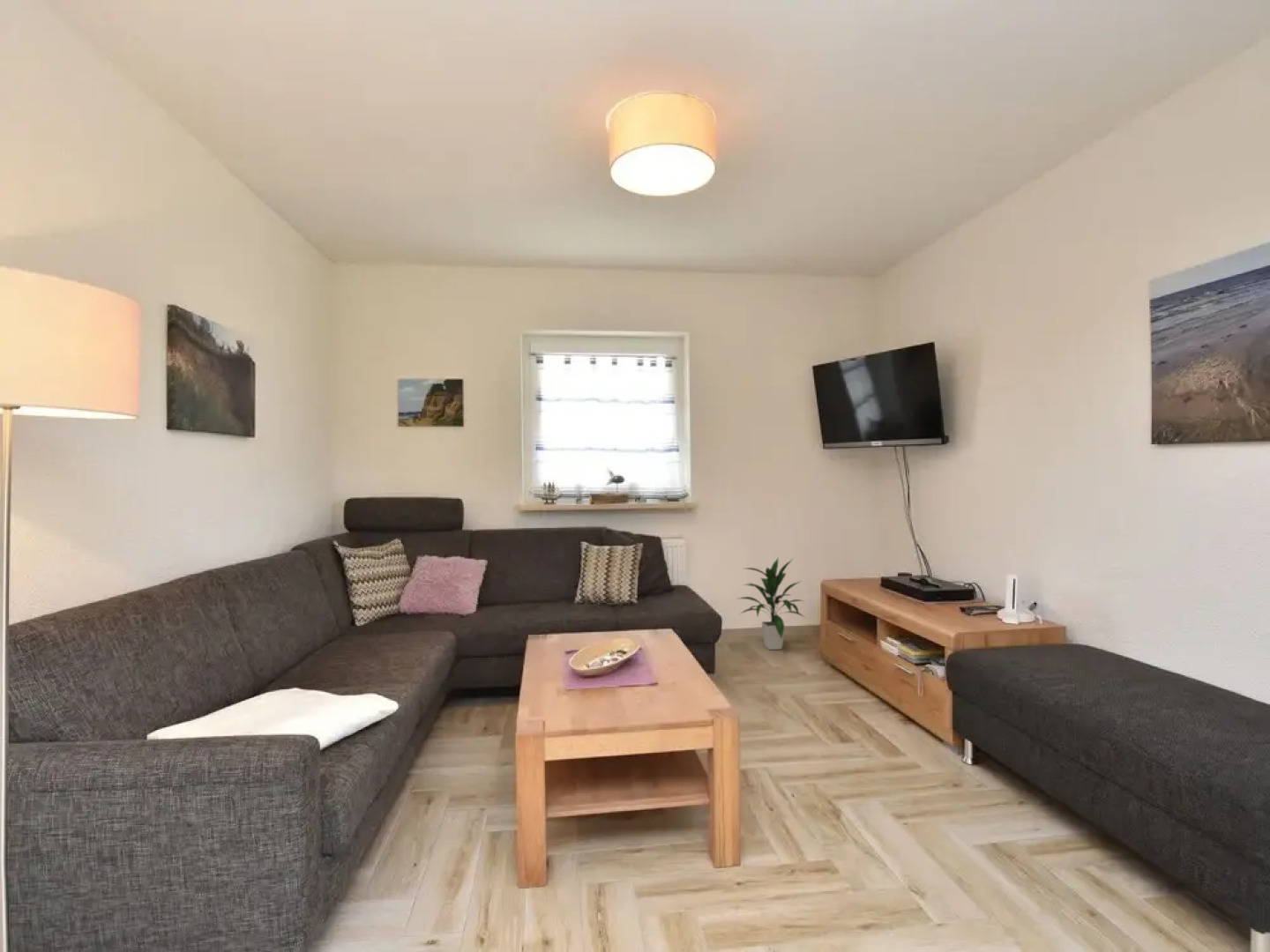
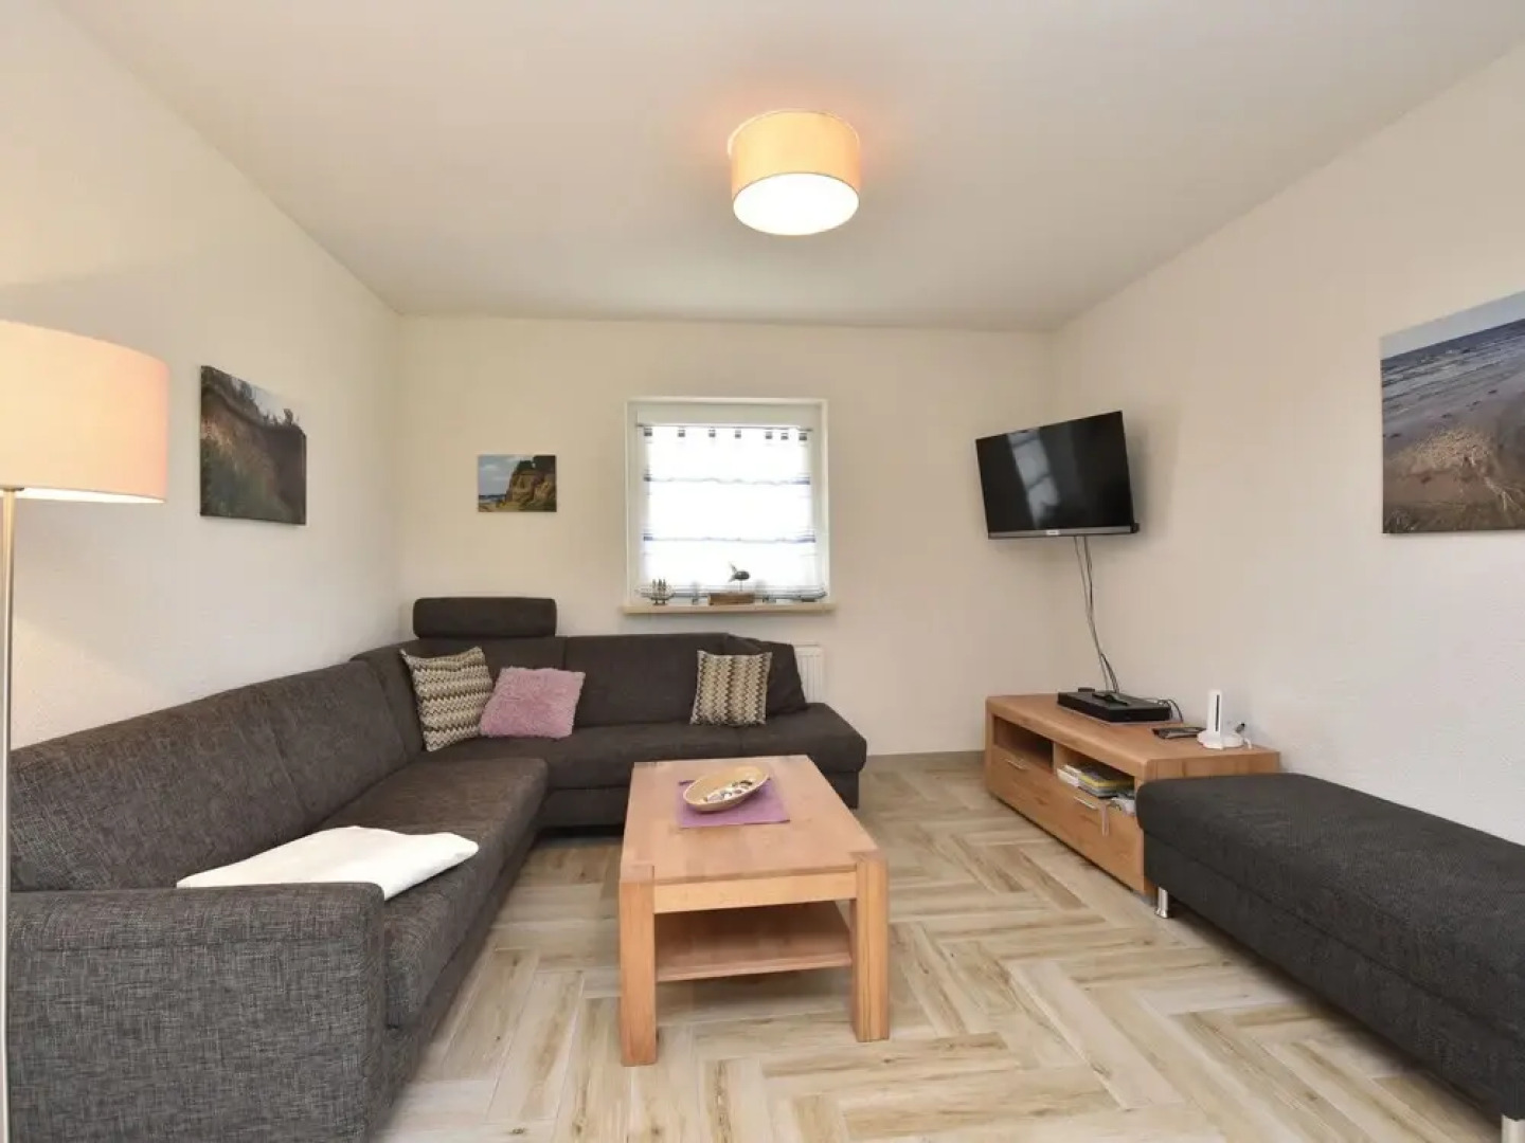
- indoor plant [735,557,806,651]
